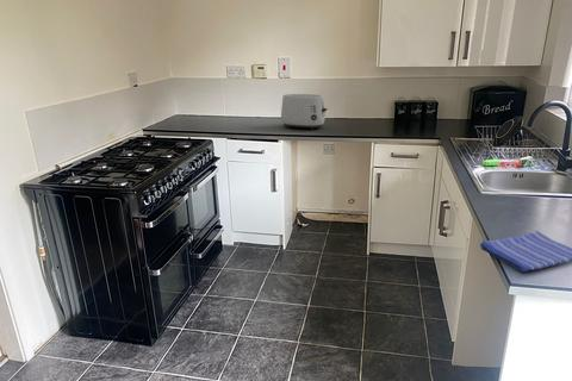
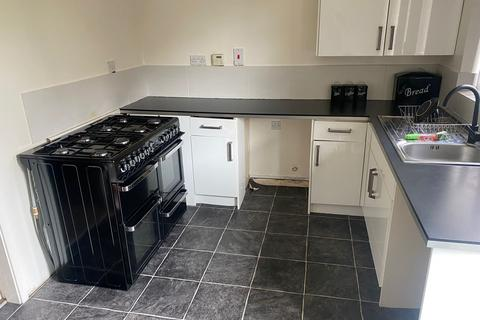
- toaster [280,93,329,131]
- dish towel [479,230,572,273]
